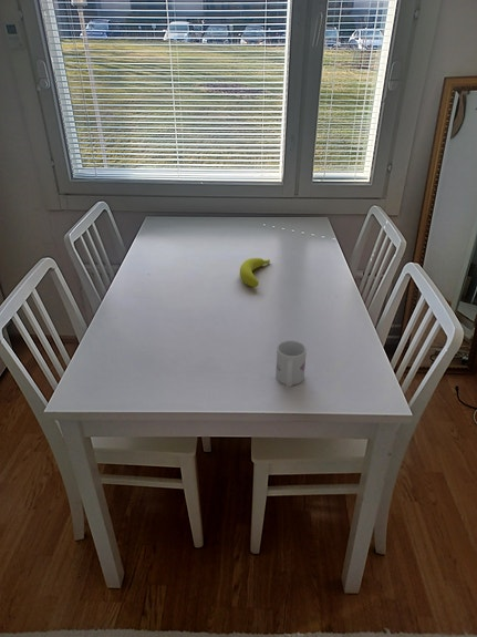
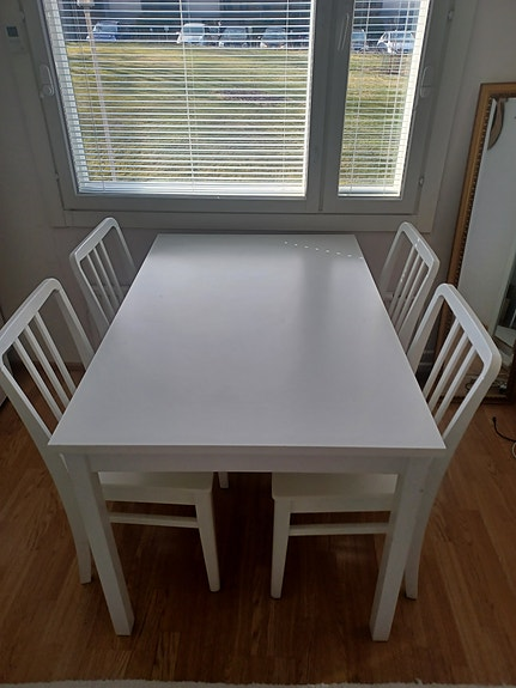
- mug [274,339,308,388]
- fruit [239,257,271,288]
